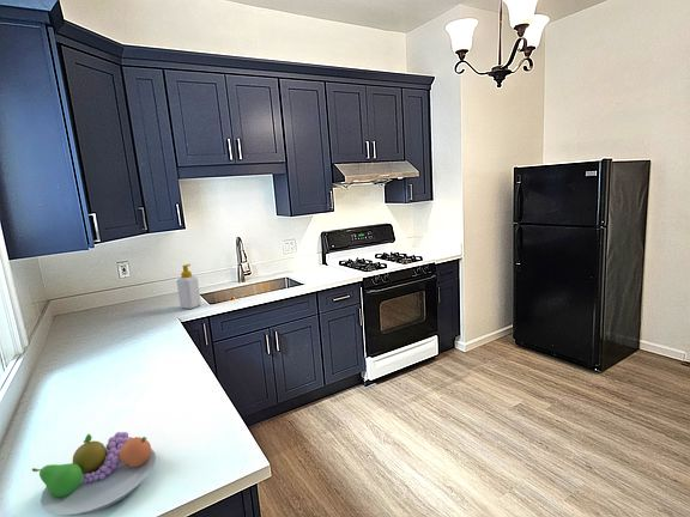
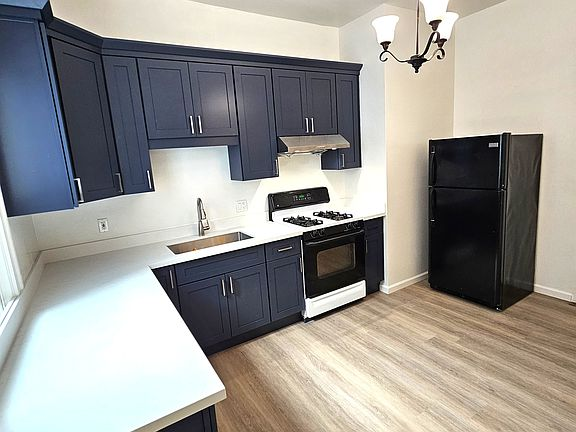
- soap bottle [175,263,202,310]
- fruit bowl [31,431,157,517]
